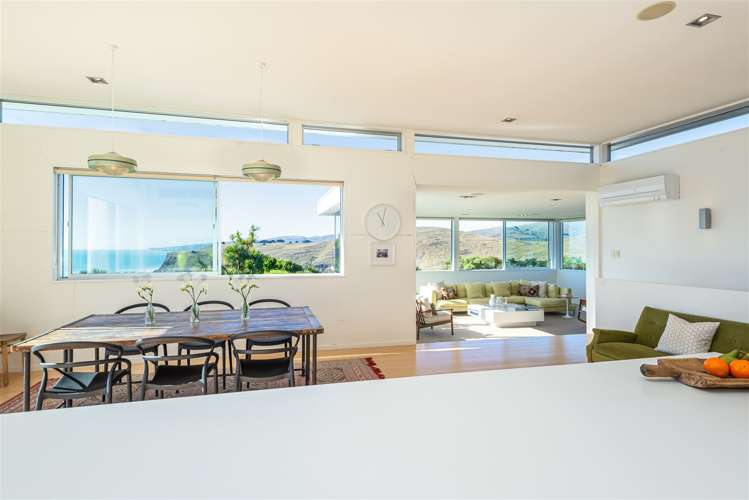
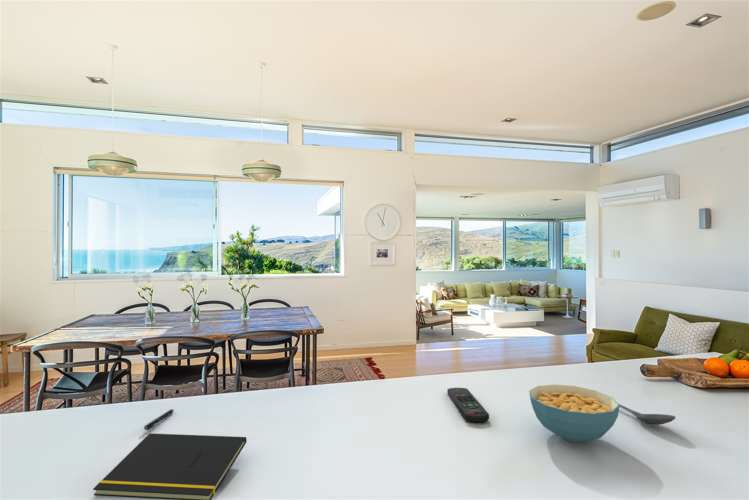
+ stirrer [618,403,676,426]
+ remote control [447,387,490,423]
+ cereal bowl [528,383,620,444]
+ pen [143,408,175,431]
+ notepad [92,432,248,500]
